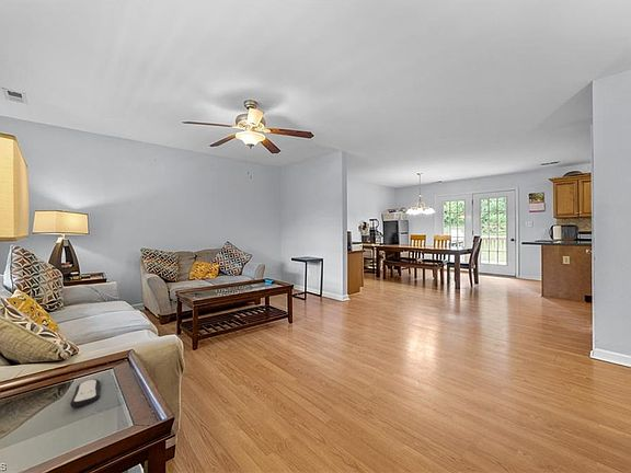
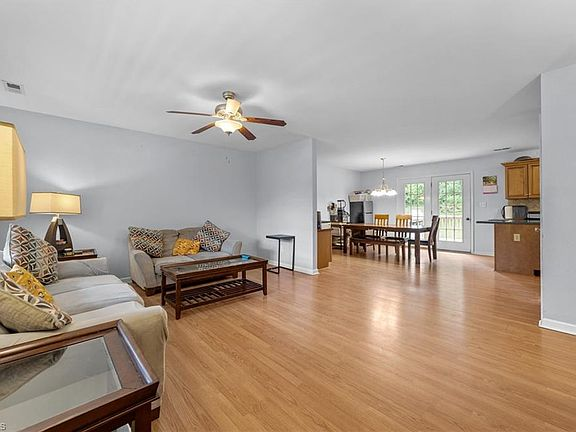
- remote control [69,378,101,409]
